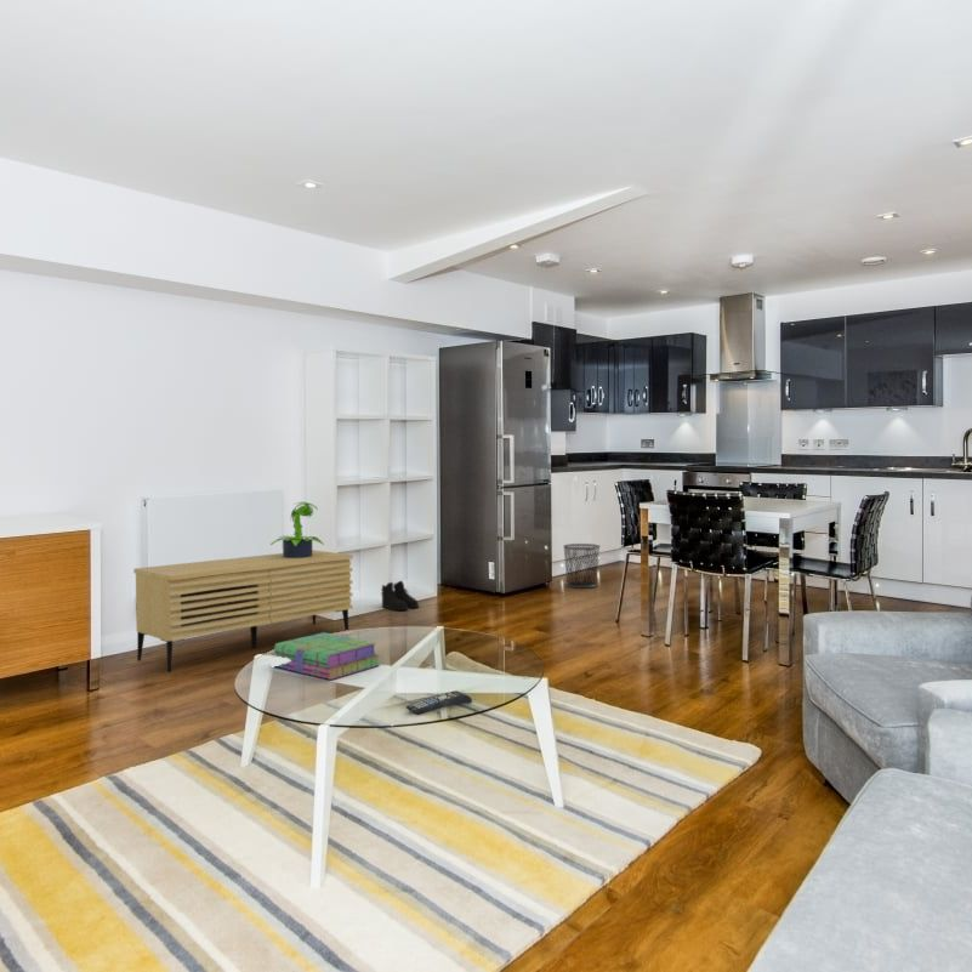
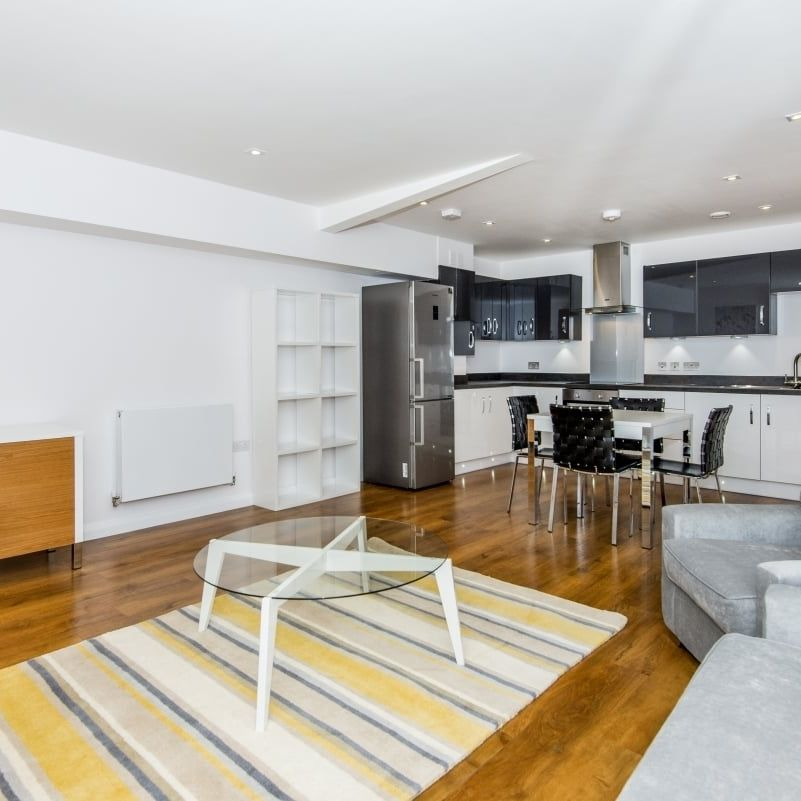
- remote control [405,689,473,716]
- potted plant [269,500,325,558]
- sideboard [132,548,354,673]
- stack of books [273,631,381,681]
- boots [380,580,420,612]
- waste bin [562,542,602,589]
